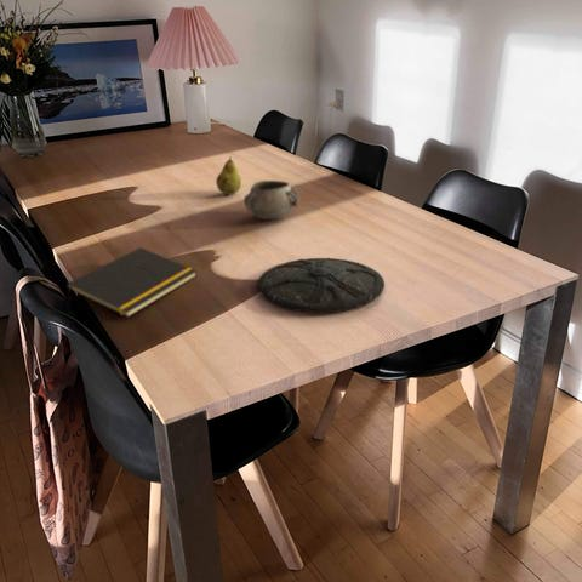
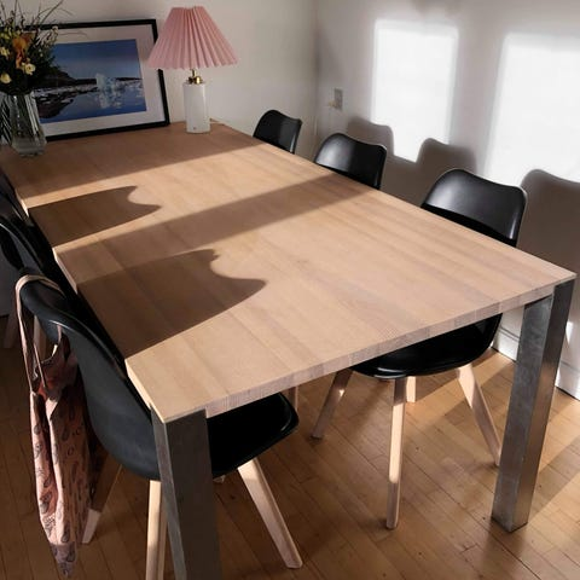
- fruit [215,155,242,196]
- notepad [65,246,198,319]
- decorative bowl [242,179,299,221]
- plate [256,257,386,314]
